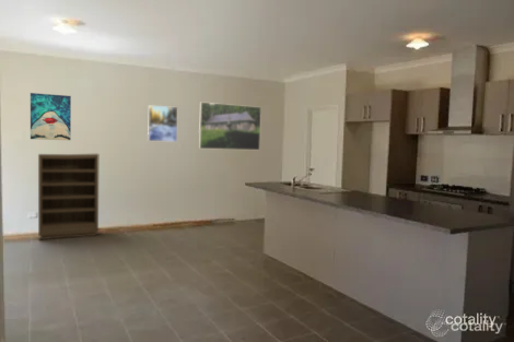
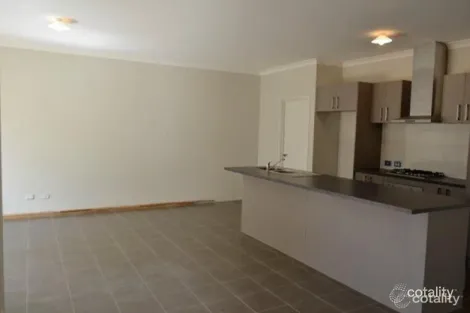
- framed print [147,104,178,143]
- bookshelf [37,153,100,240]
- wall art [30,92,72,141]
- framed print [198,102,262,151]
